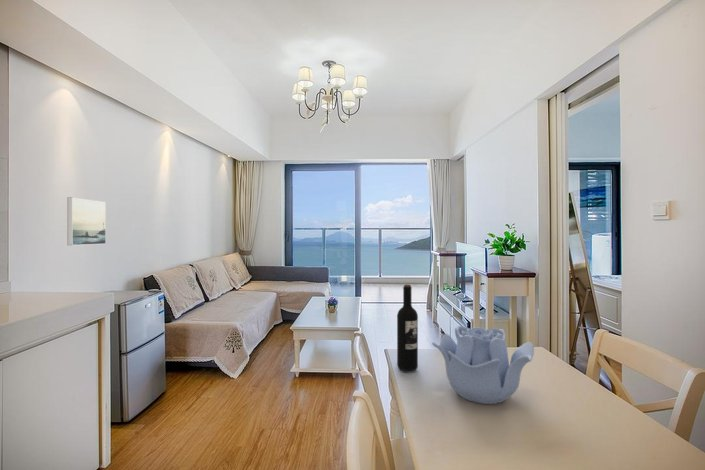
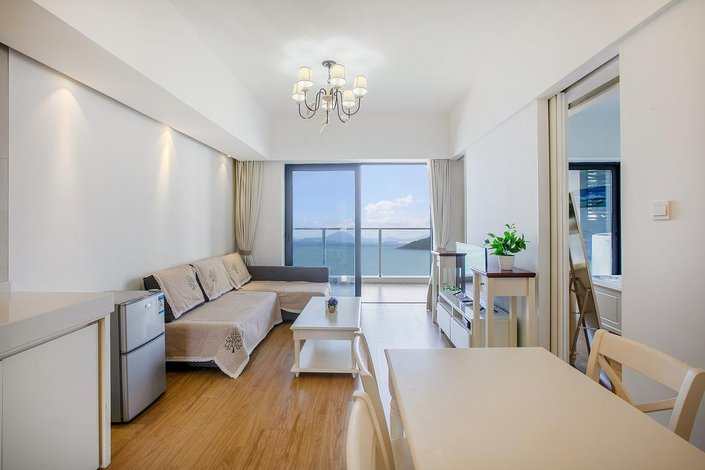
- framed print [66,196,107,246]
- decorative bowl [431,325,535,405]
- wine bottle [396,283,419,372]
